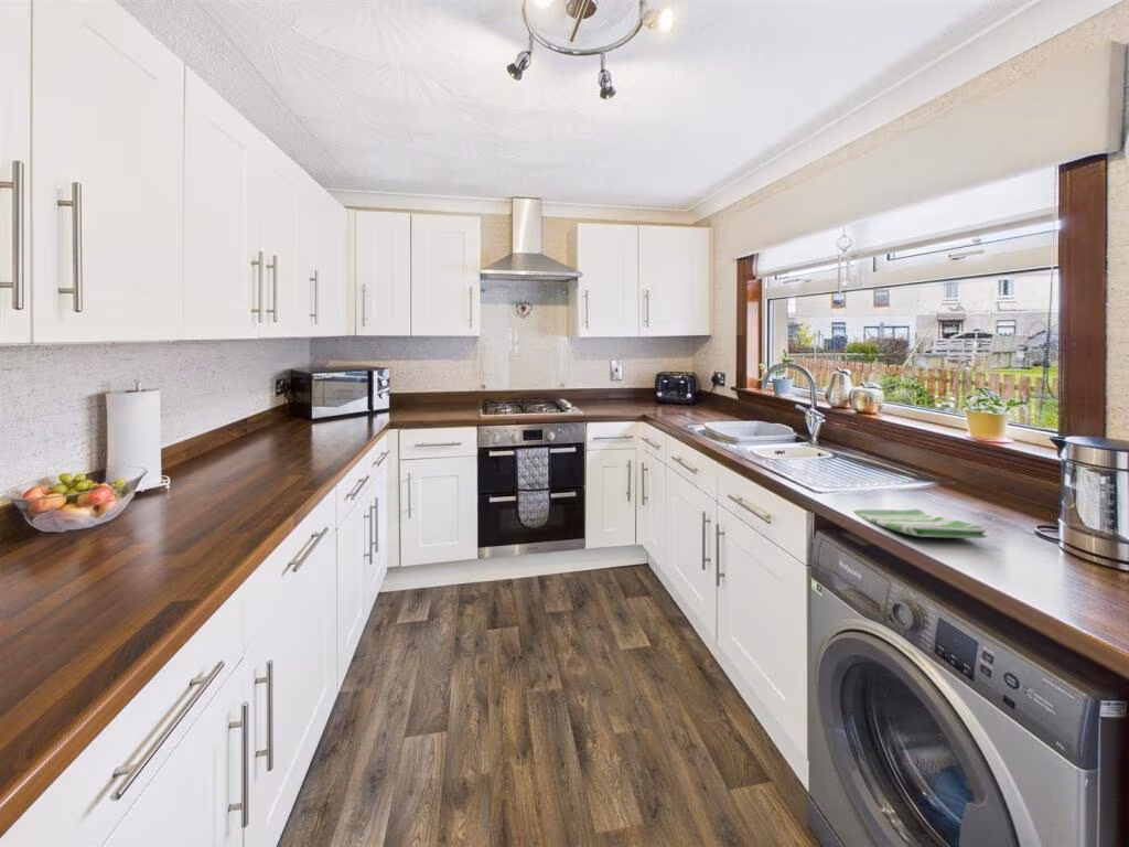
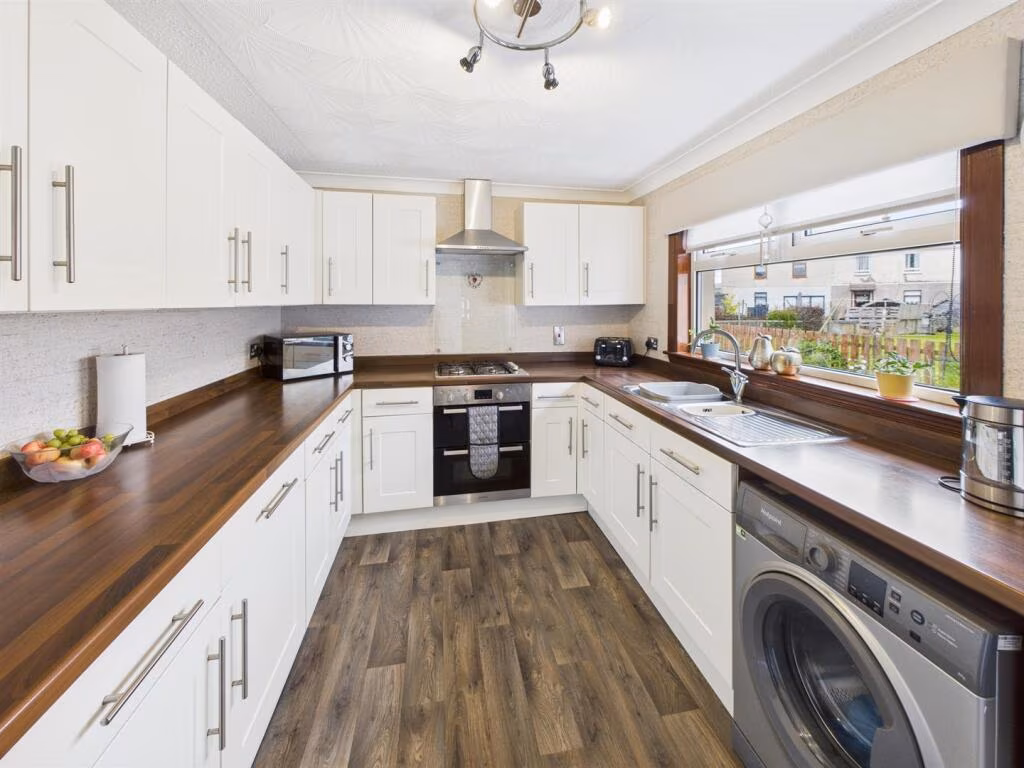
- dish towel [852,508,988,539]
